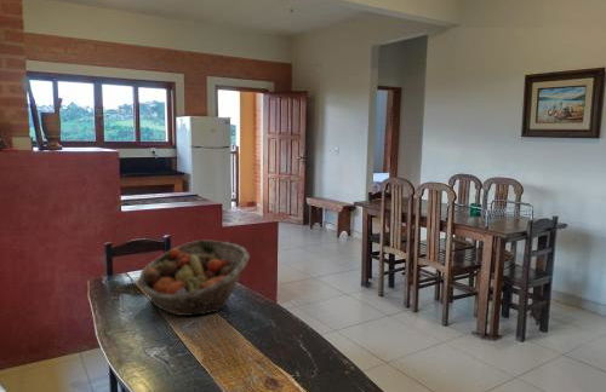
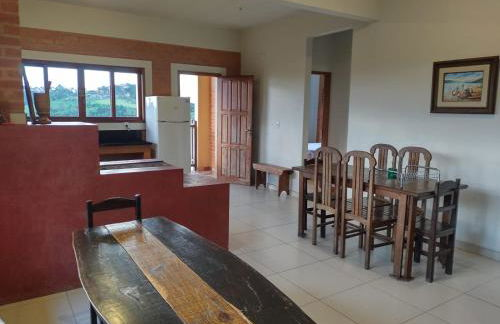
- fruit basket [137,238,251,317]
